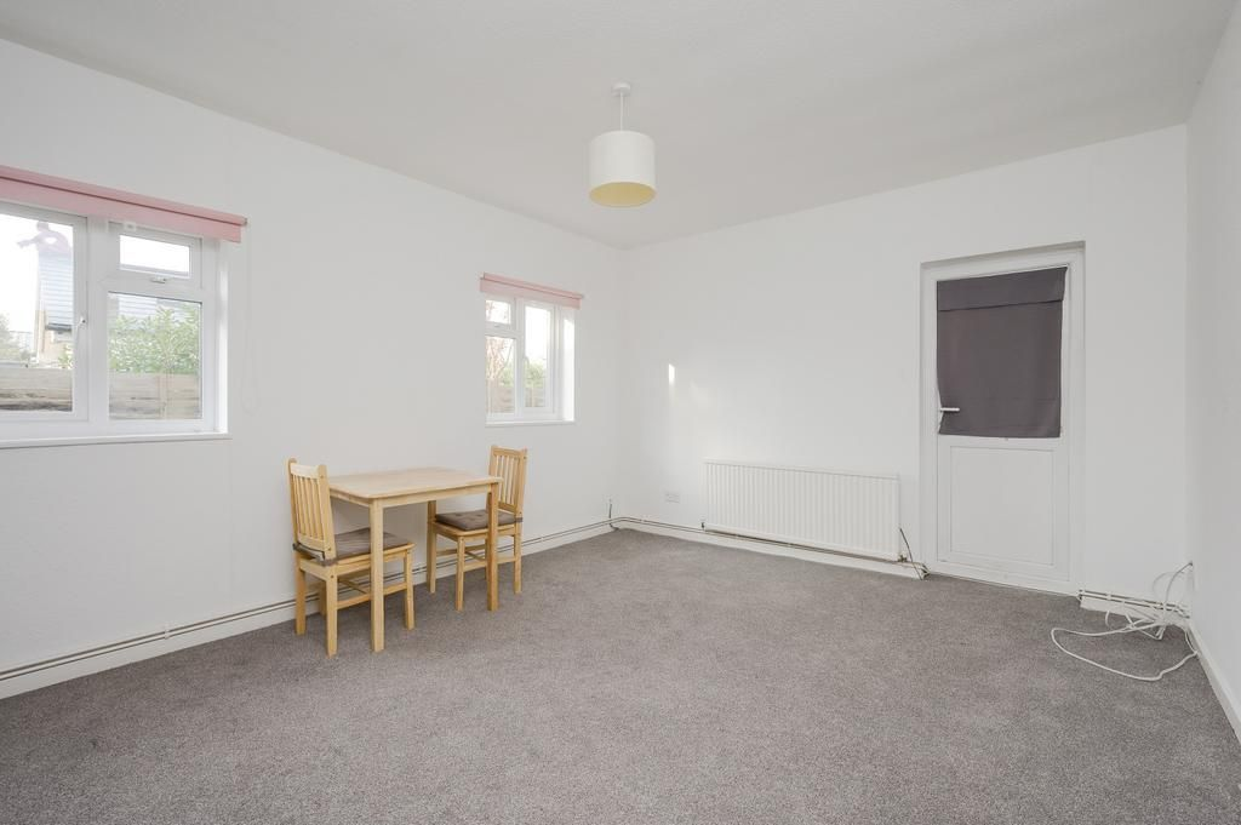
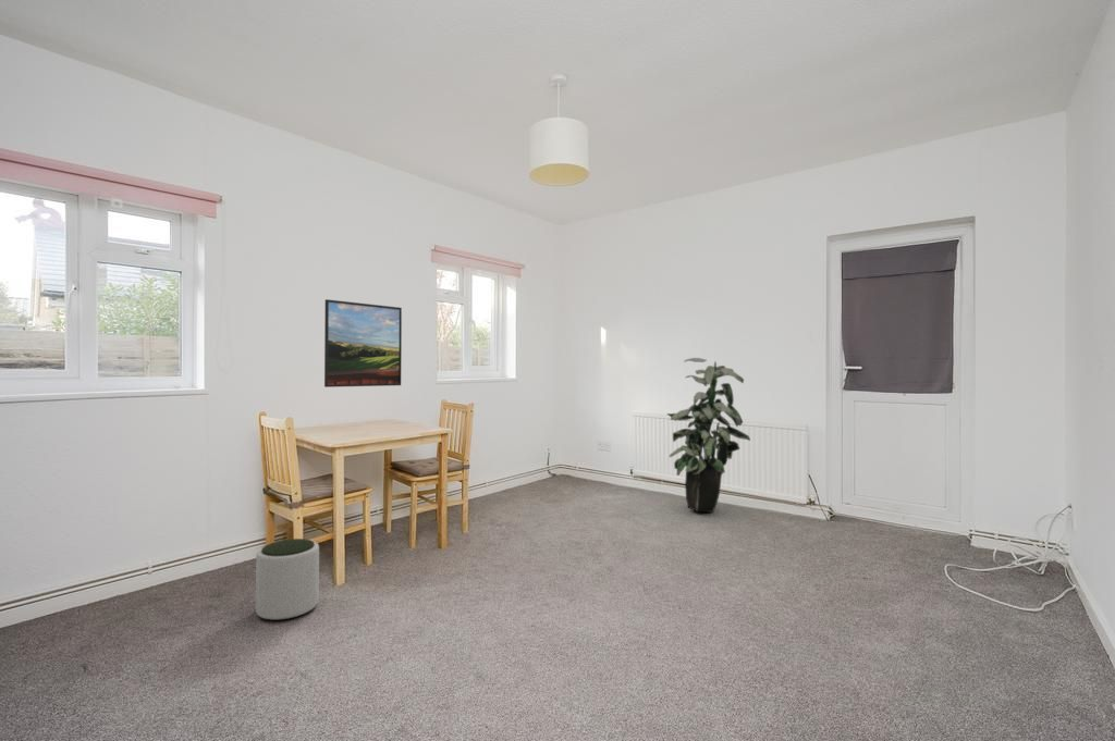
+ indoor plant [666,357,751,514]
+ plant pot [255,538,320,621]
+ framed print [323,298,403,388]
